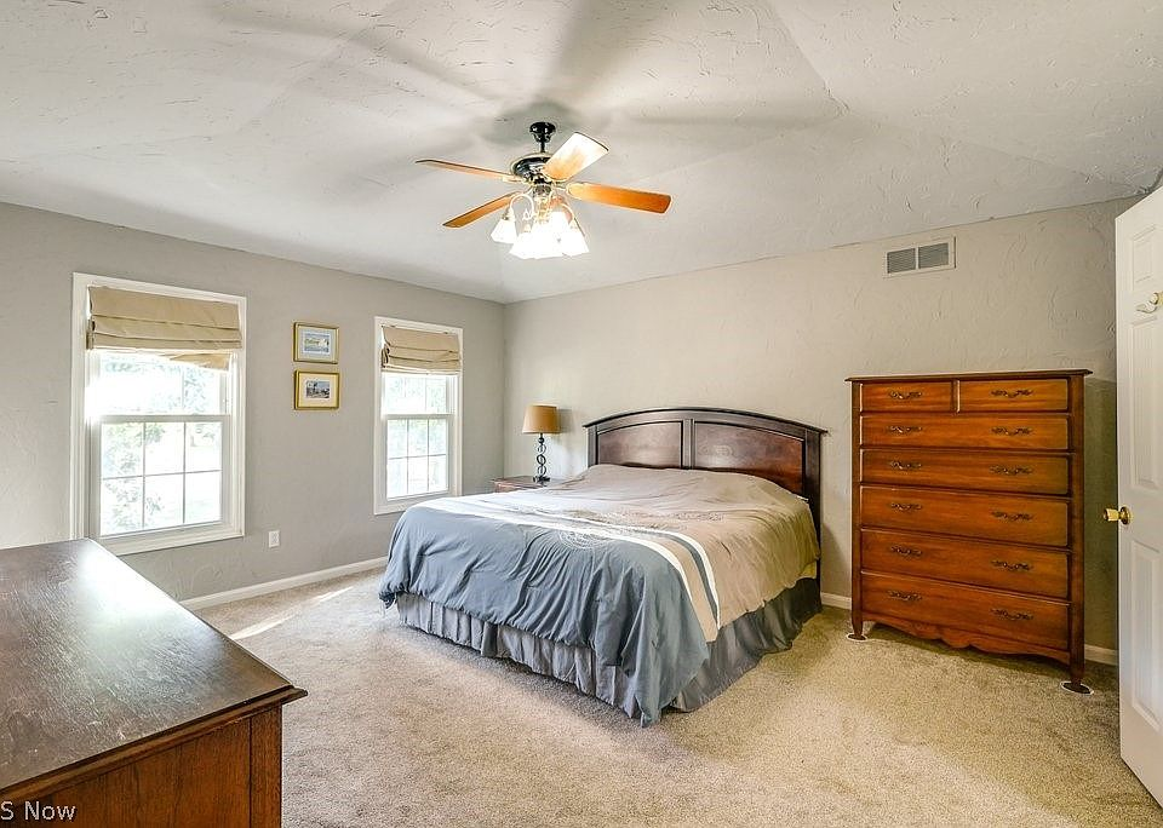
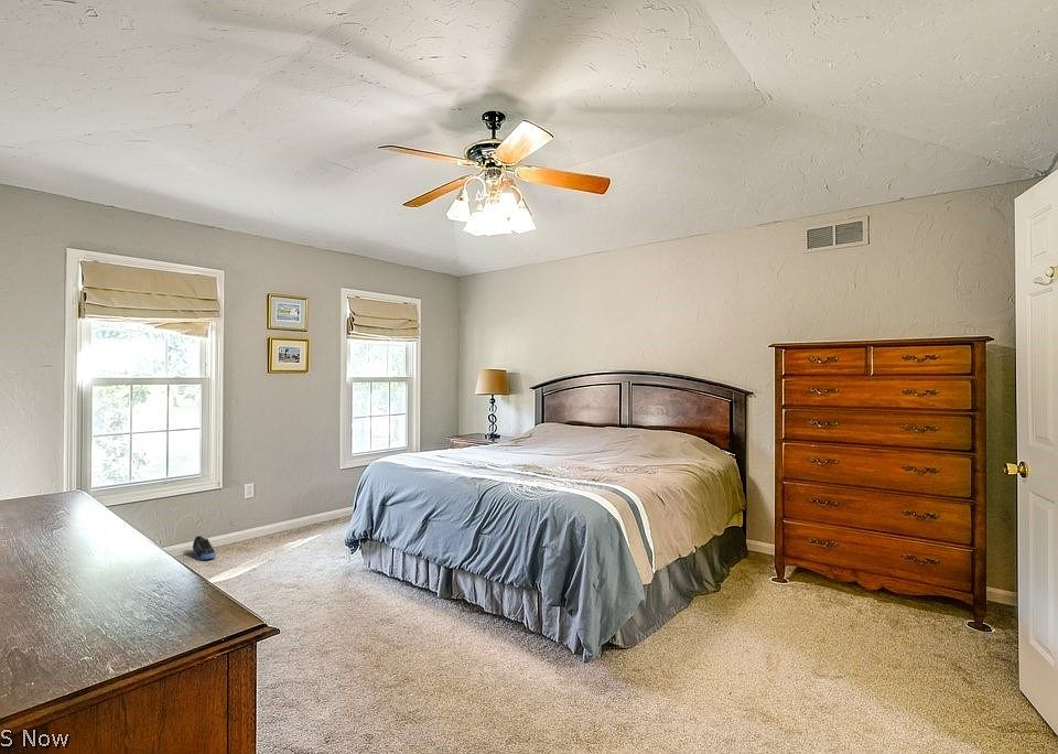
+ sneaker [192,535,217,561]
